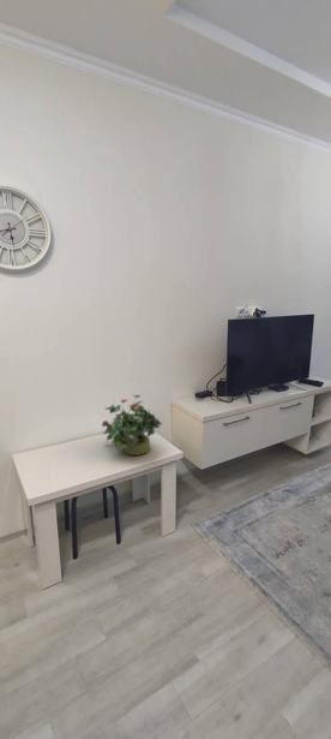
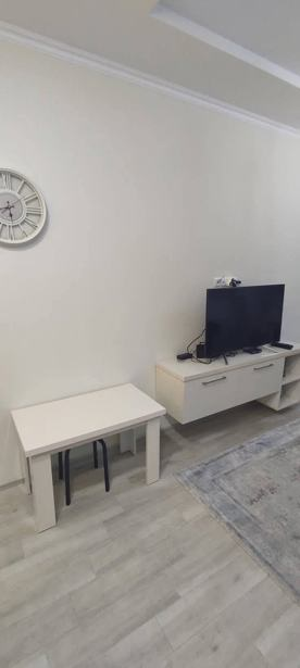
- potted plant [101,393,163,457]
